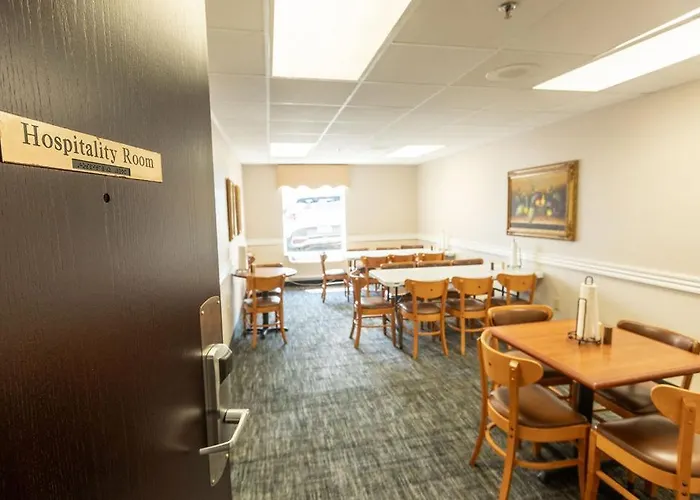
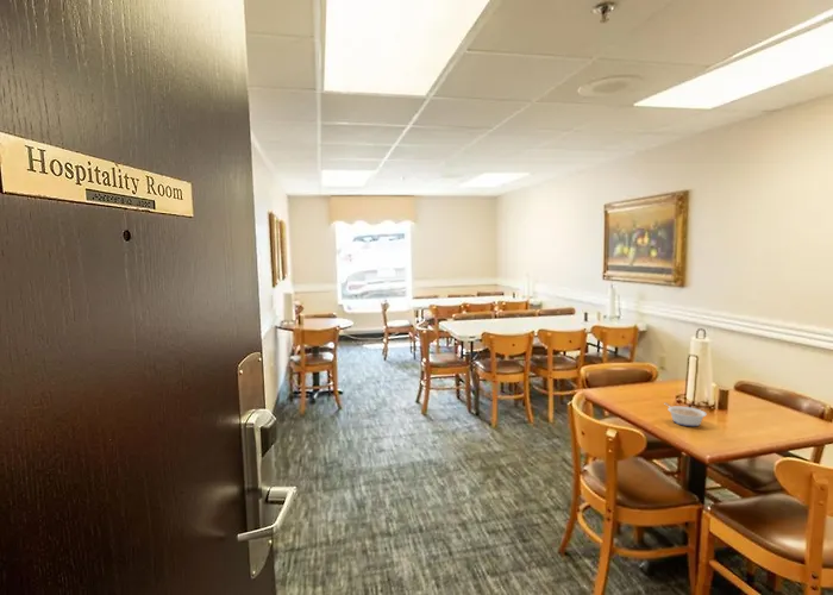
+ legume [663,401,708,427]
